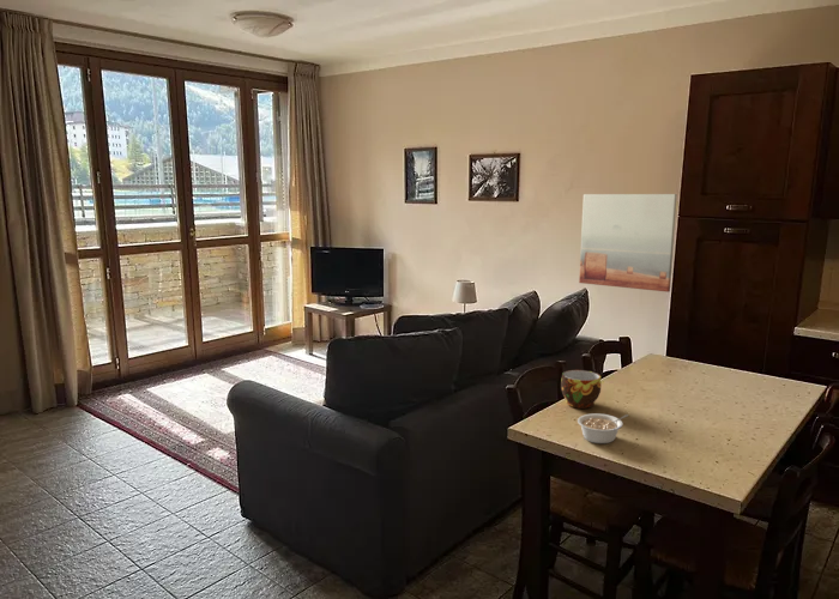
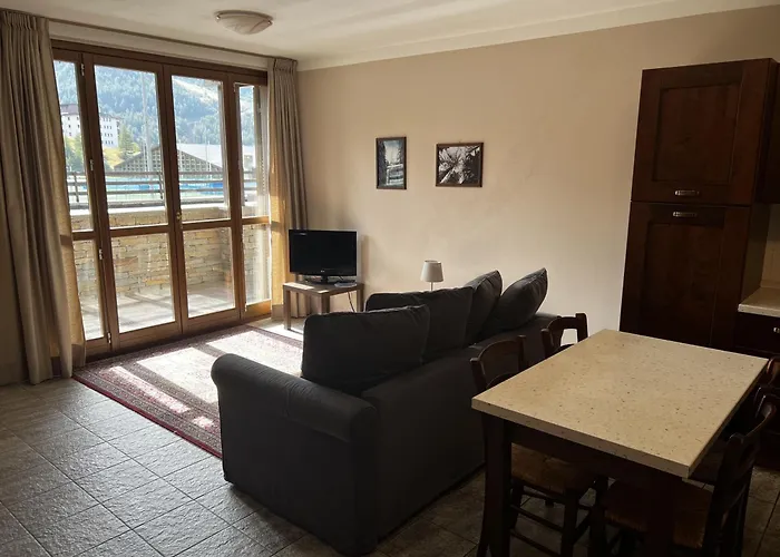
- cup [560,369,602,410]
- legume [577,412,629,444]
- wall art [578,193,678,294]
